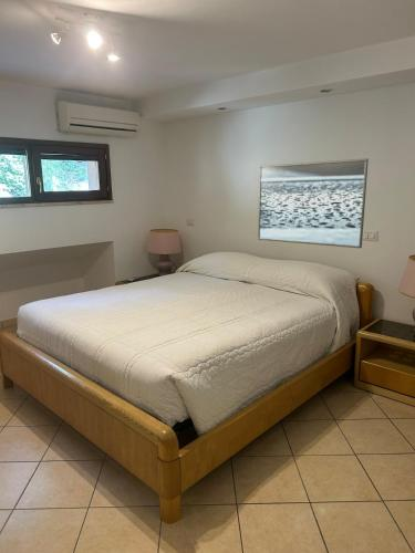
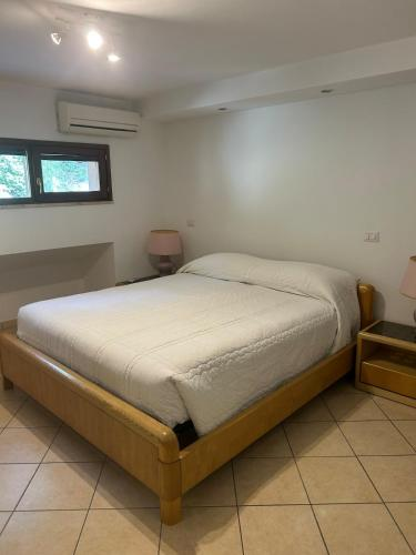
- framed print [257,157,370,249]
